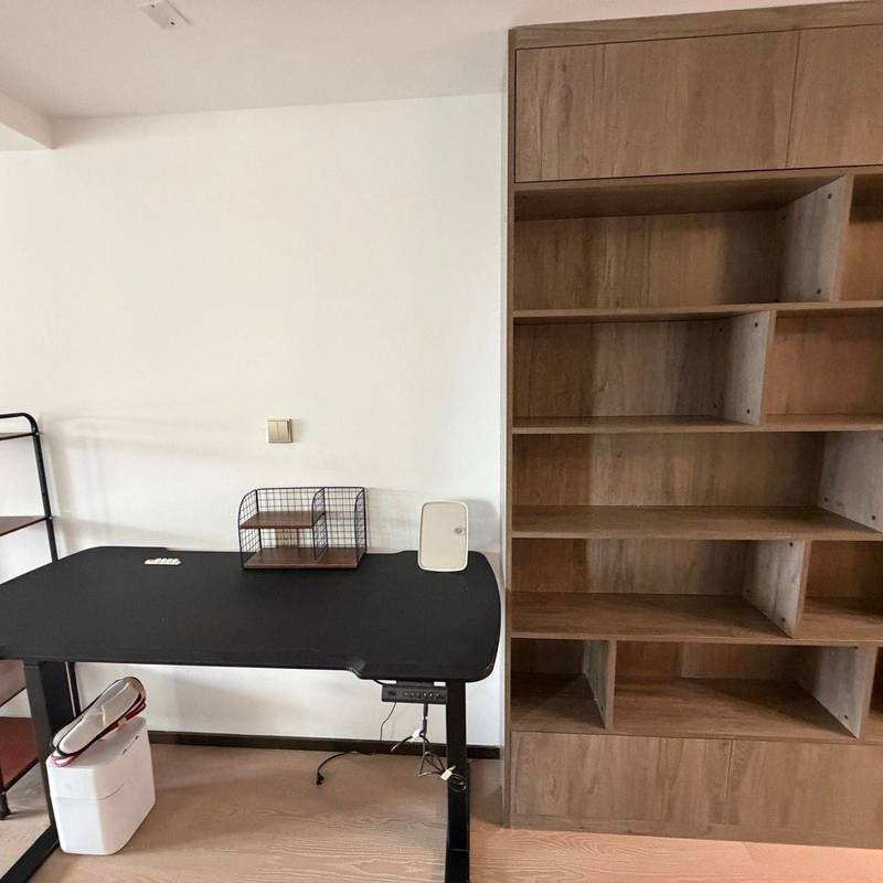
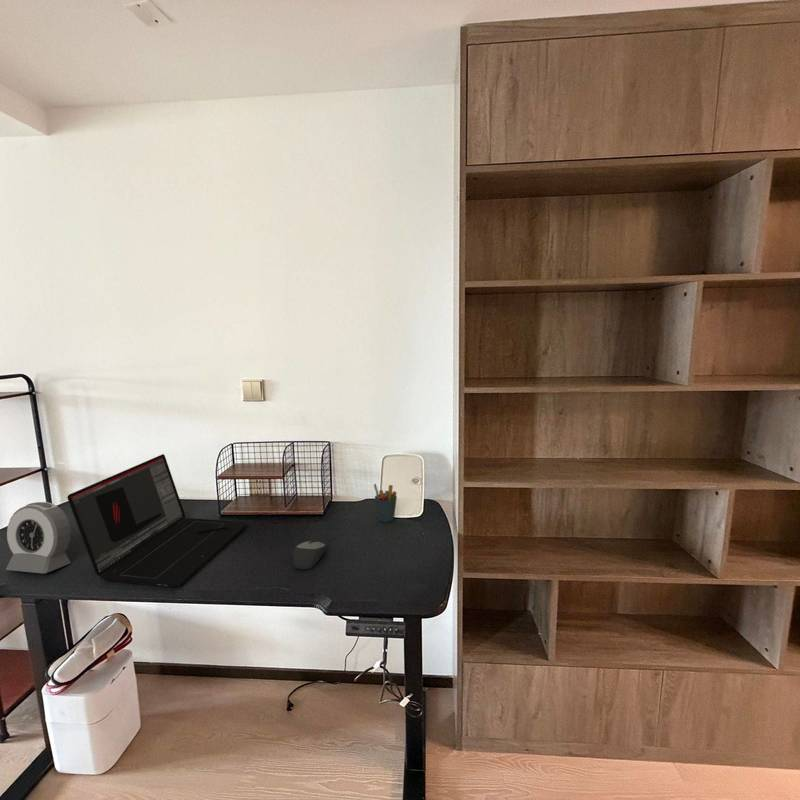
+ mouse [292,540,326,571]
+ alarm clock [5,501,72,574]
+ laptop [66,453,249,588]
+ pen holder [373,483,398,523]
